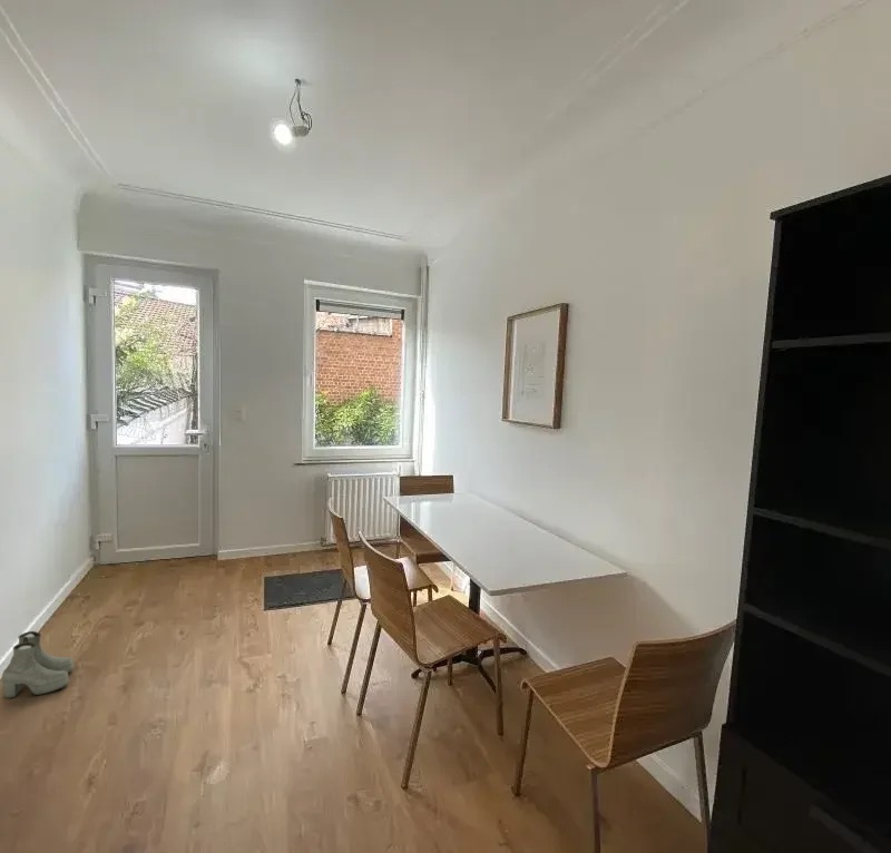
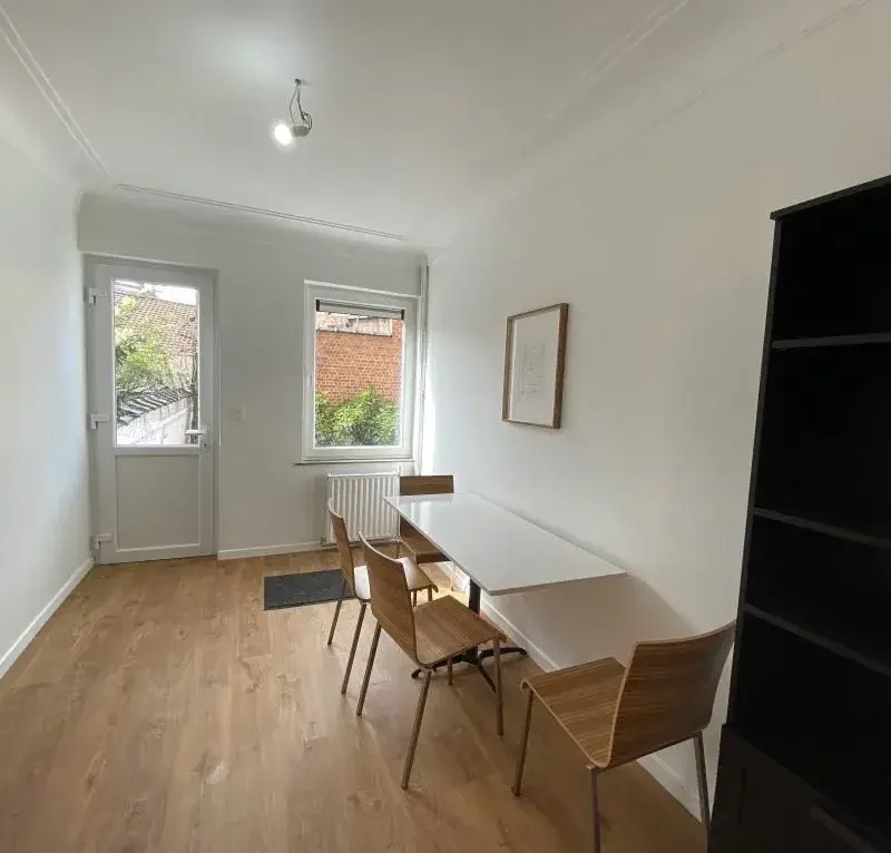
- boots [0,630,75,699]
